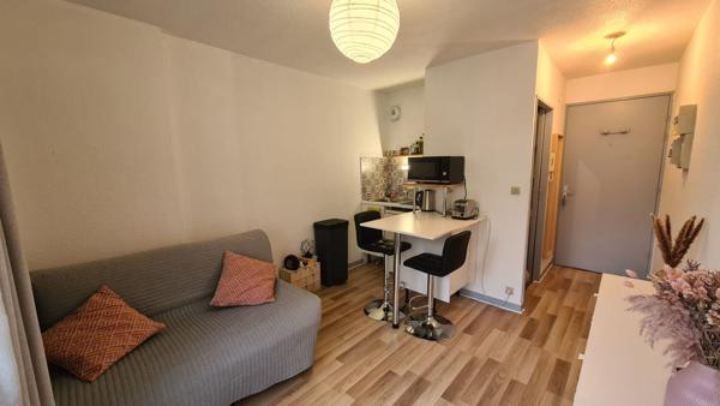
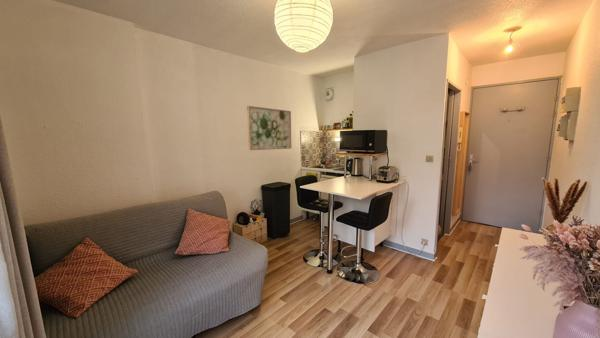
+ wall art [246,105,292,151]
